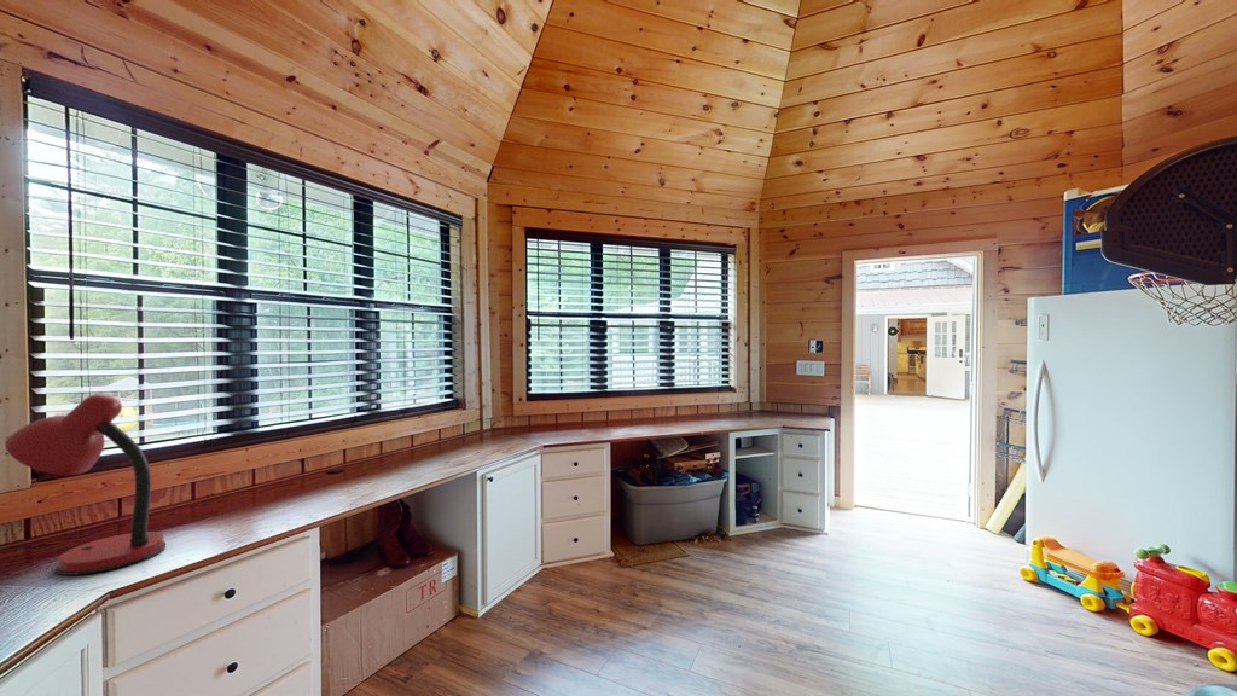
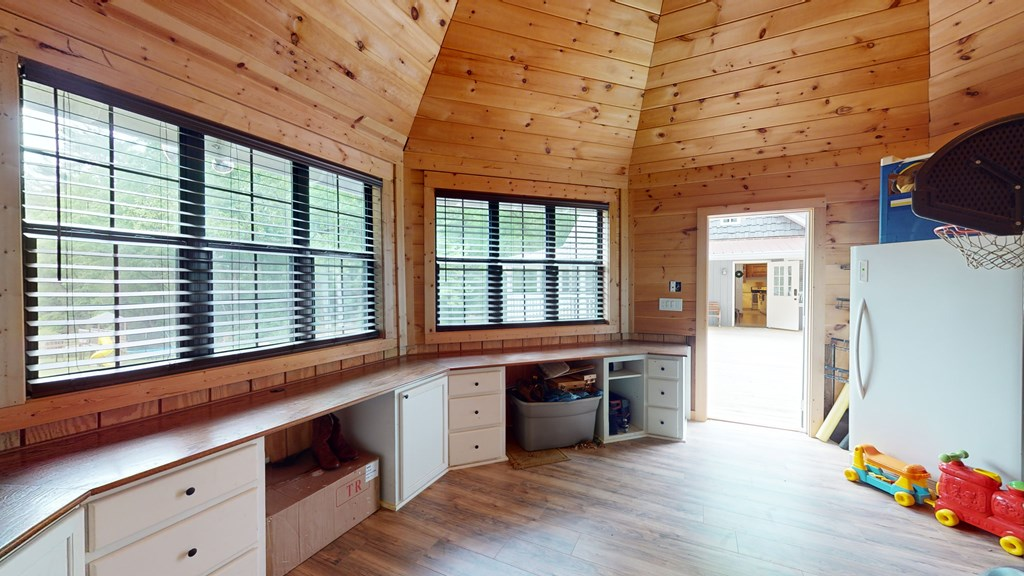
- desk lamp [4,393,167,576]
